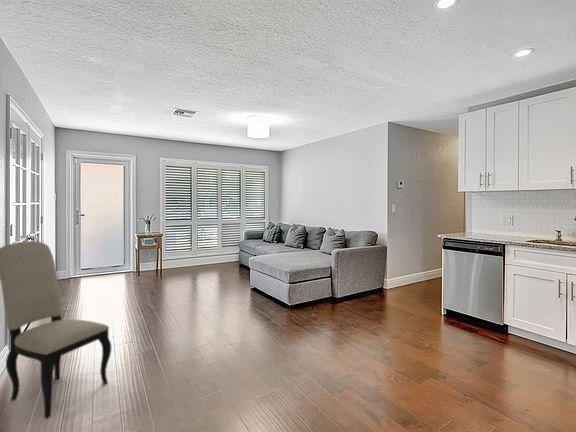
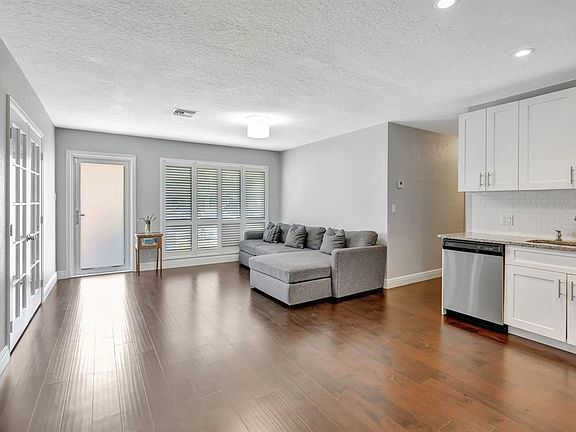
- dining chair [0,240,112,420]
